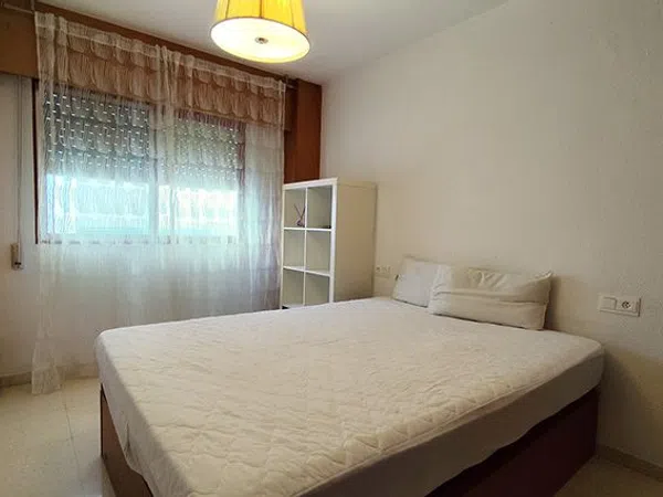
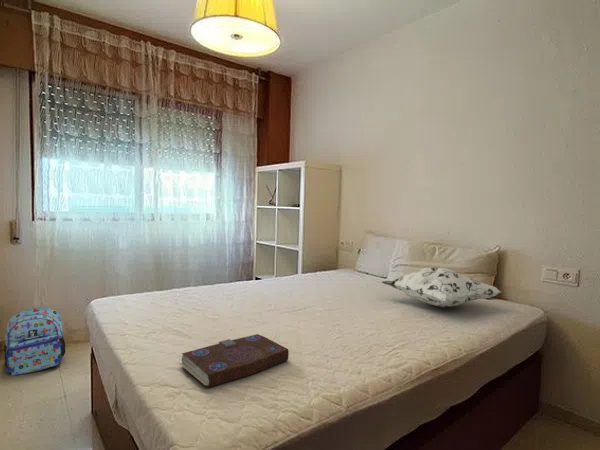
+ backpack [1,307,66,376]
+ book [178,333,290,389]
+ decorative pillow [381,267,501,308]
